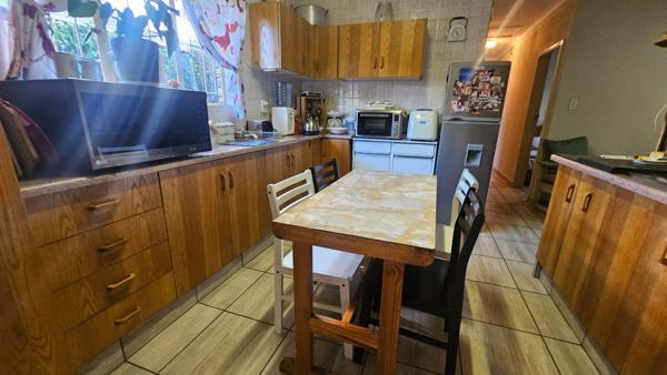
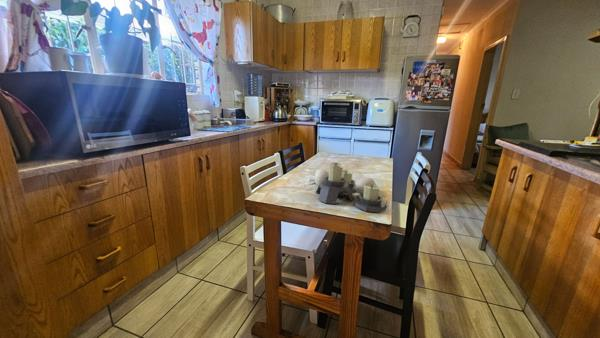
+ candle holder [306,161,393,213]
